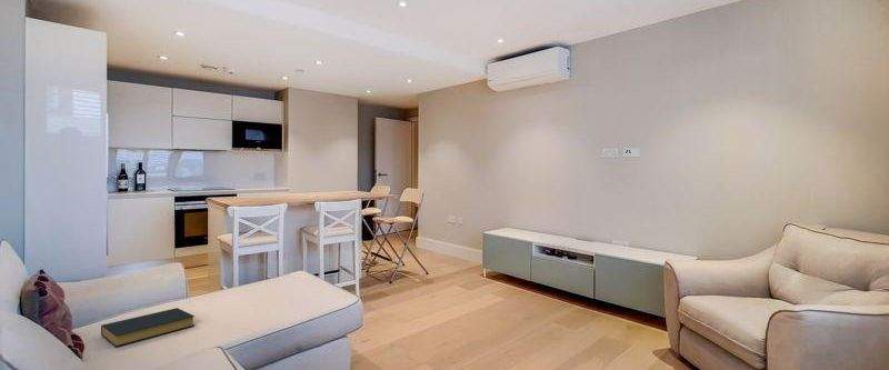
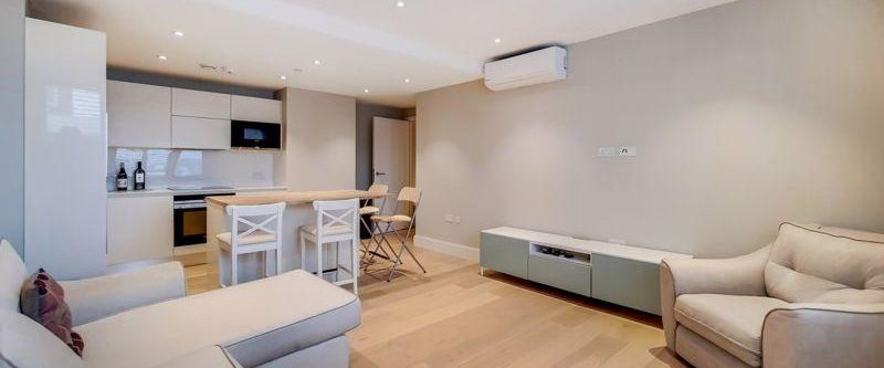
- hardback book [100,307,196,348]
